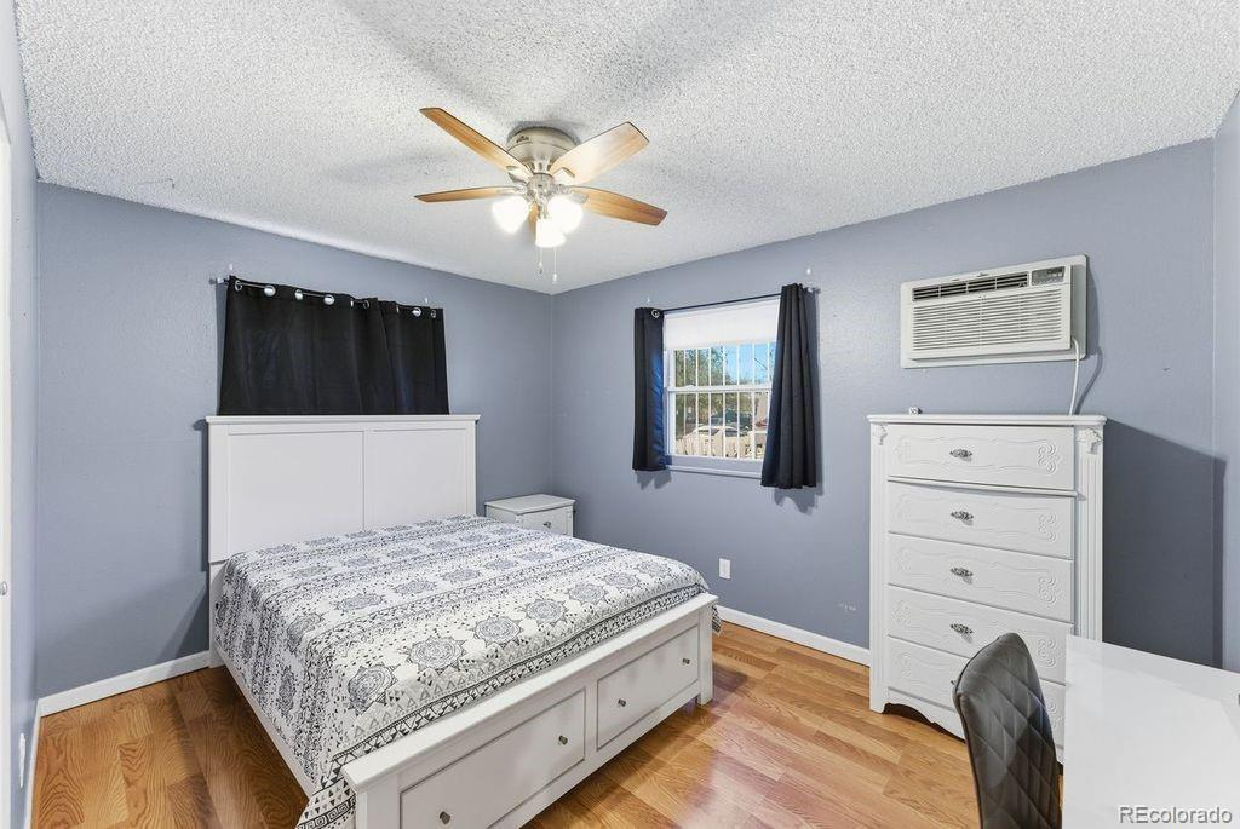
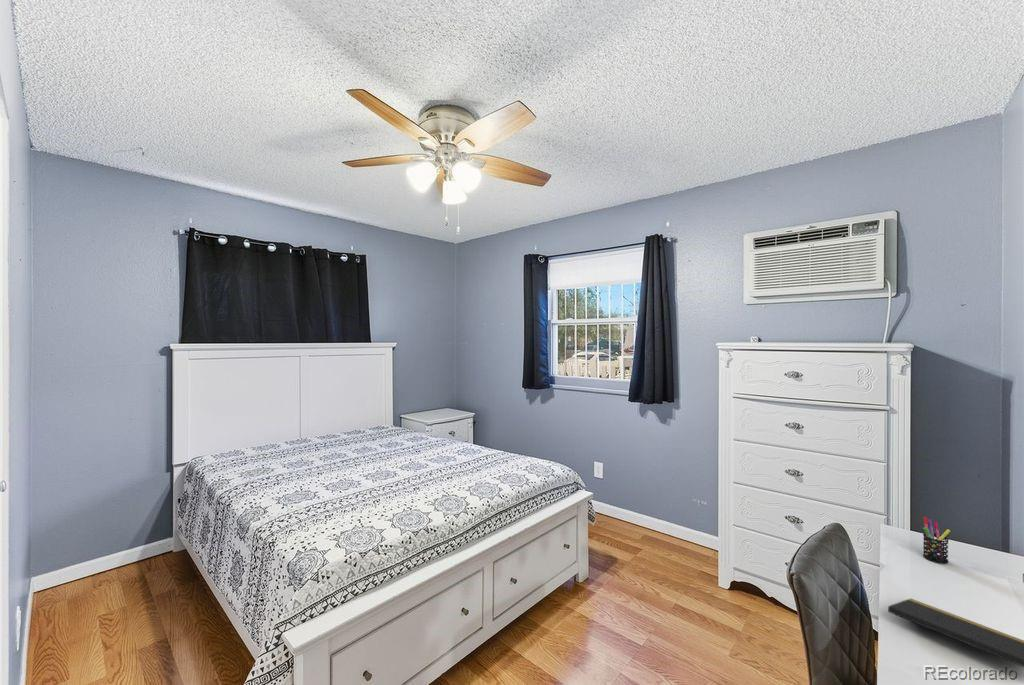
+ pen holder [922,516,951,564]
+ notepad [887,597,1024,668]
